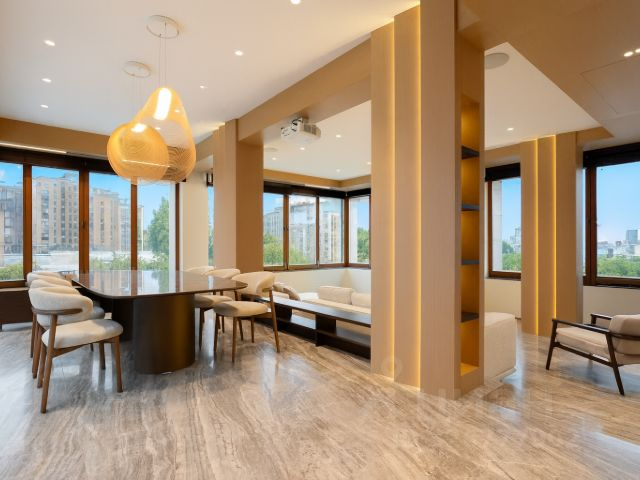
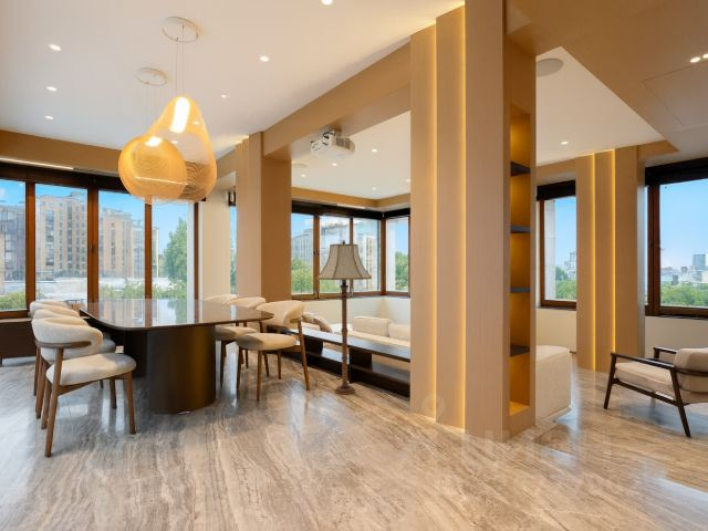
+ floor lamp [315,239,373,396]
